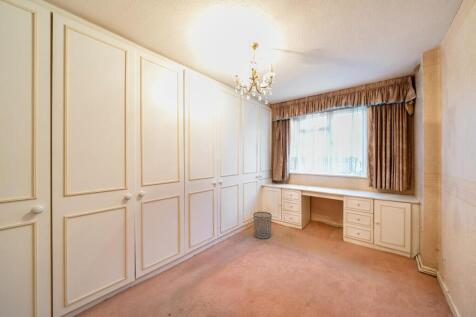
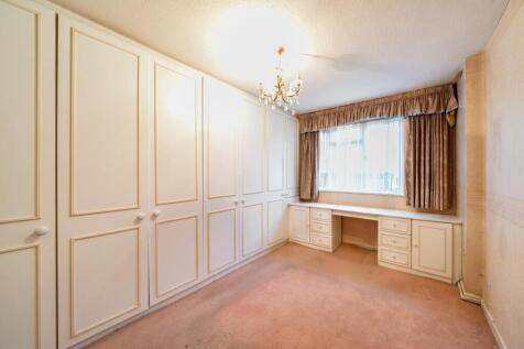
- waste bin [253,211,273,239]
